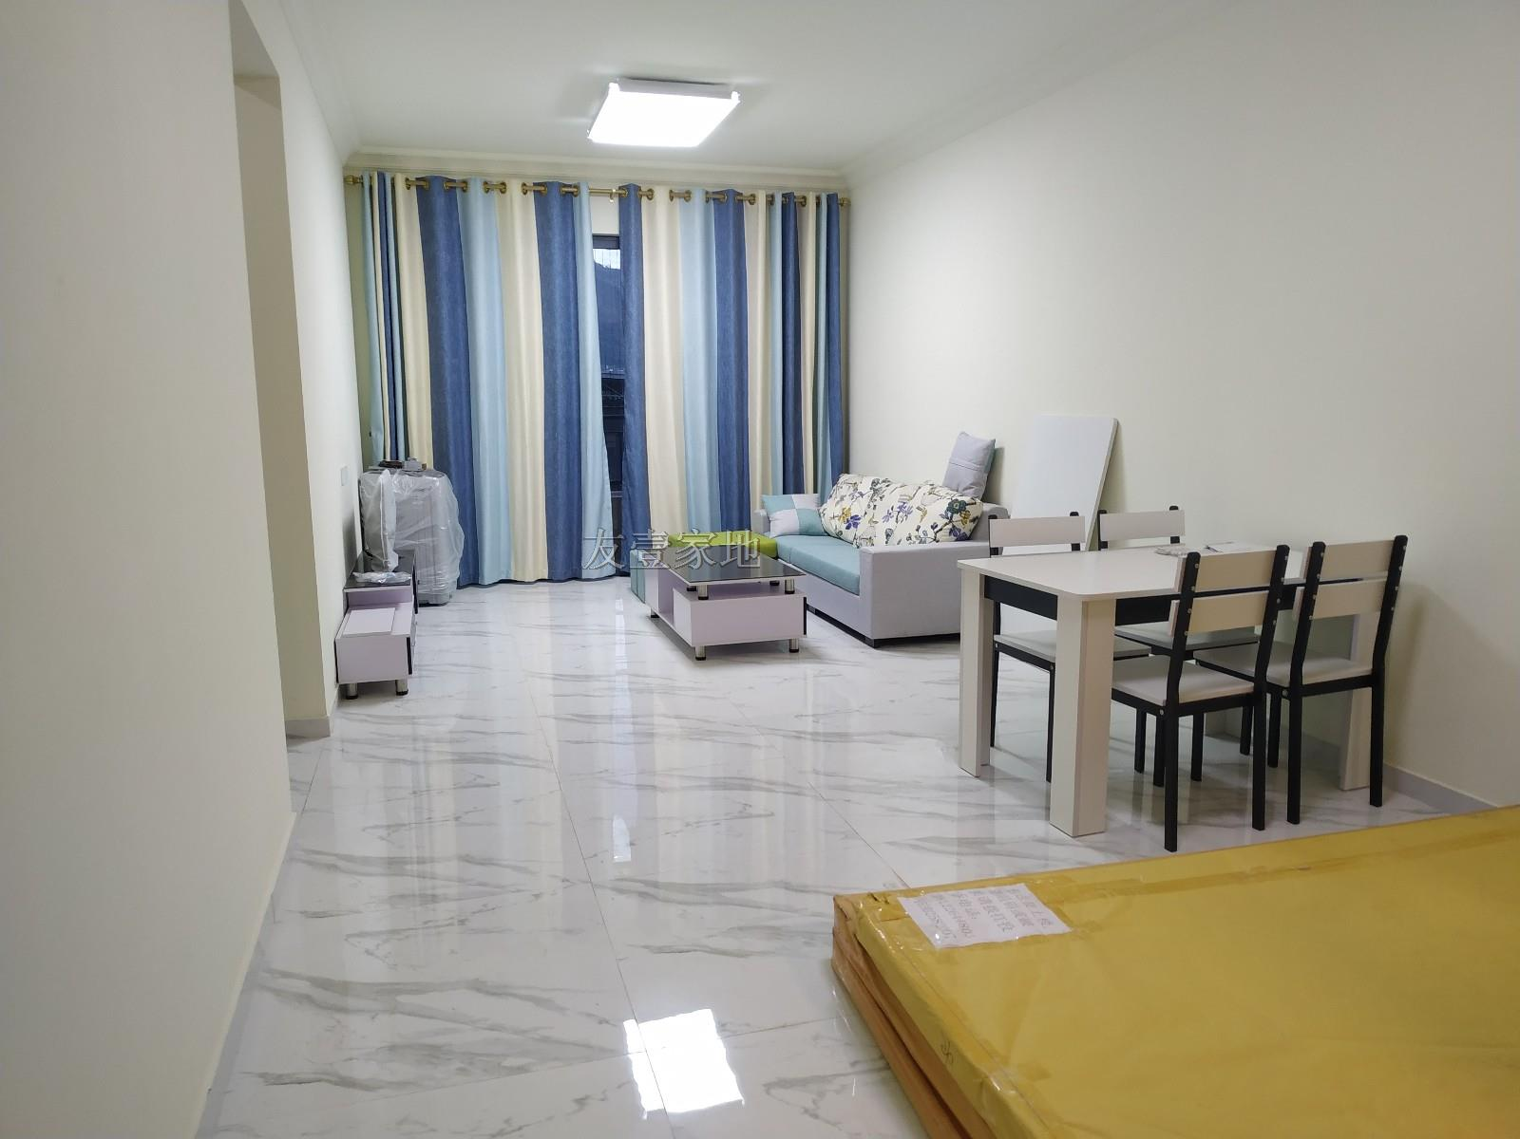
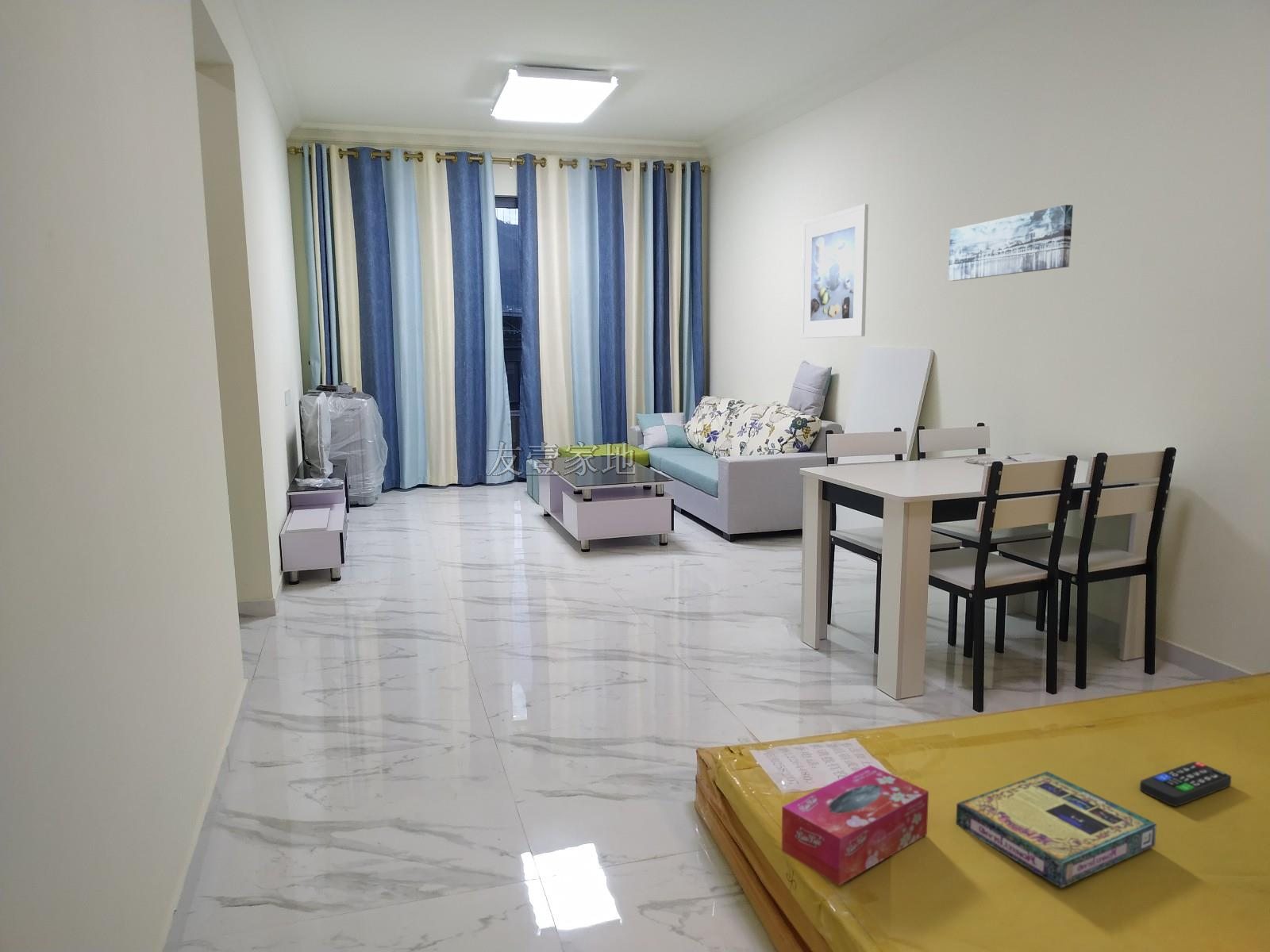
+ wall art [948,204,1074,282]
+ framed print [801,203,869,339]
+ video game box [955,770,1157,889]
+ remote control [1139,761,1232,807]
+ tissue box [781,764,929,886]
